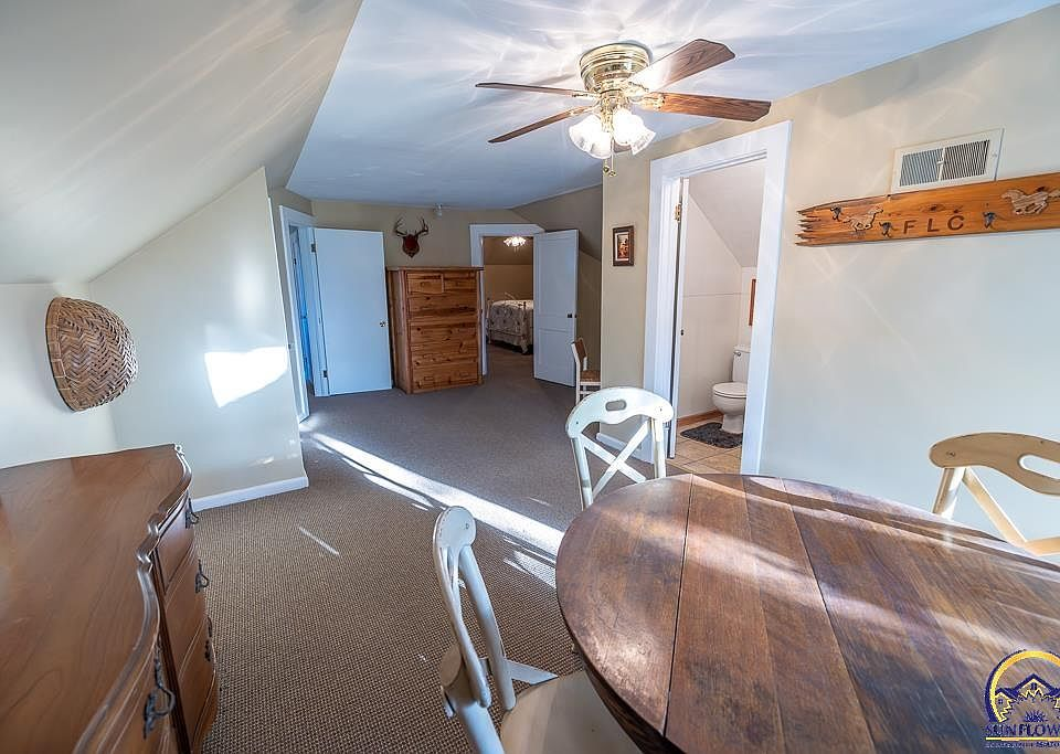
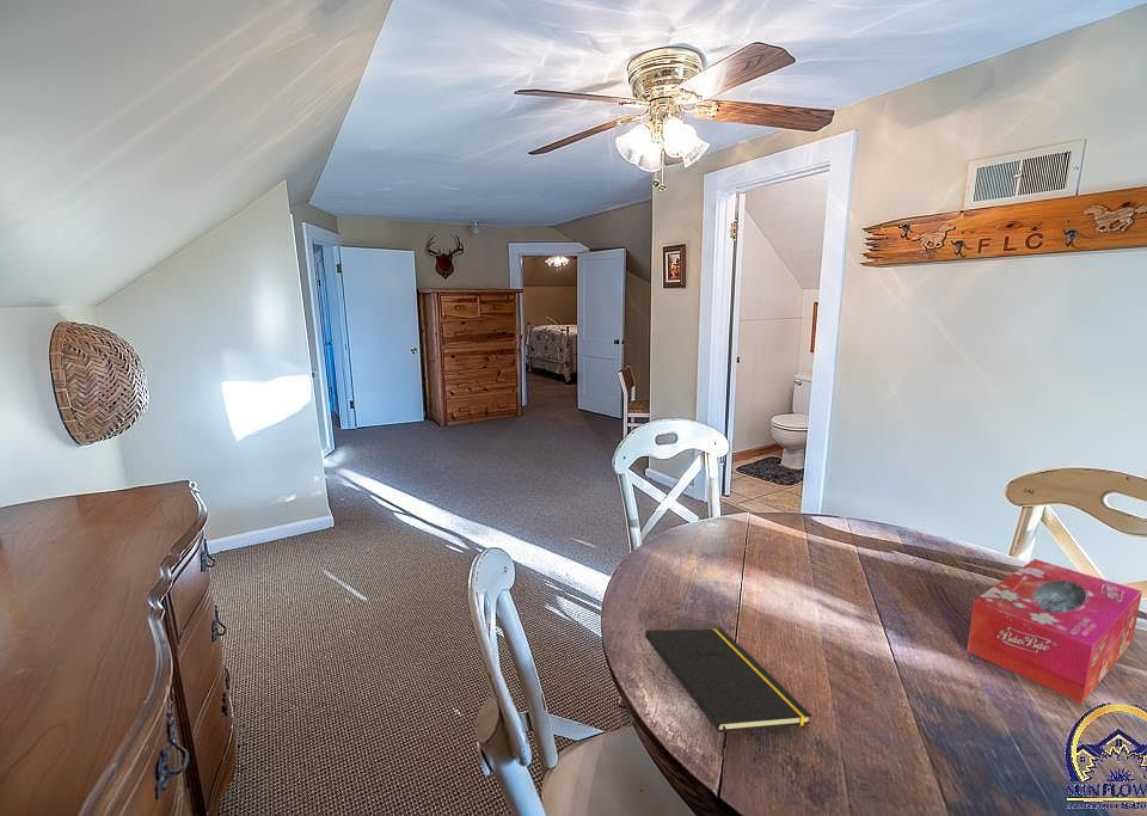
+ tissue box [967,558,1143,705]
+ notepad [644,628,814,757]
